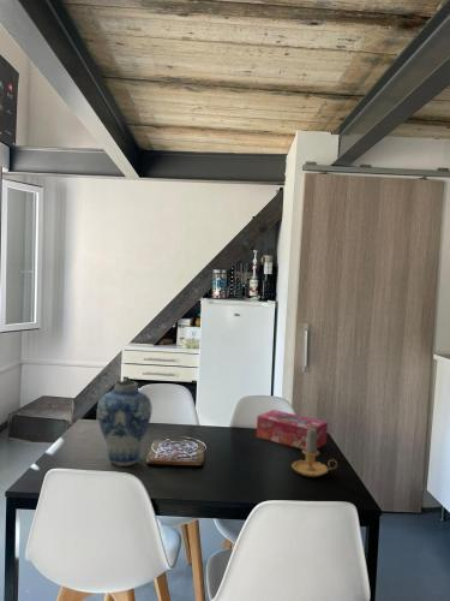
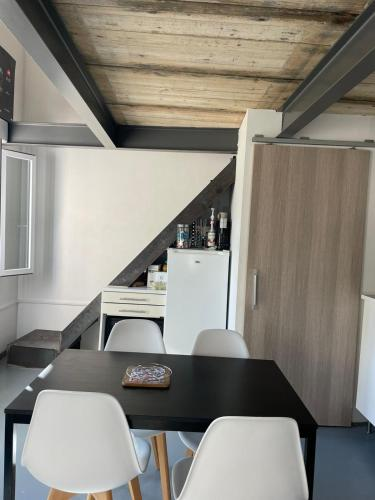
- vase [96,380,152,468]
- tissue box [256,409,329,450]
- candle [290,429,338,478]
